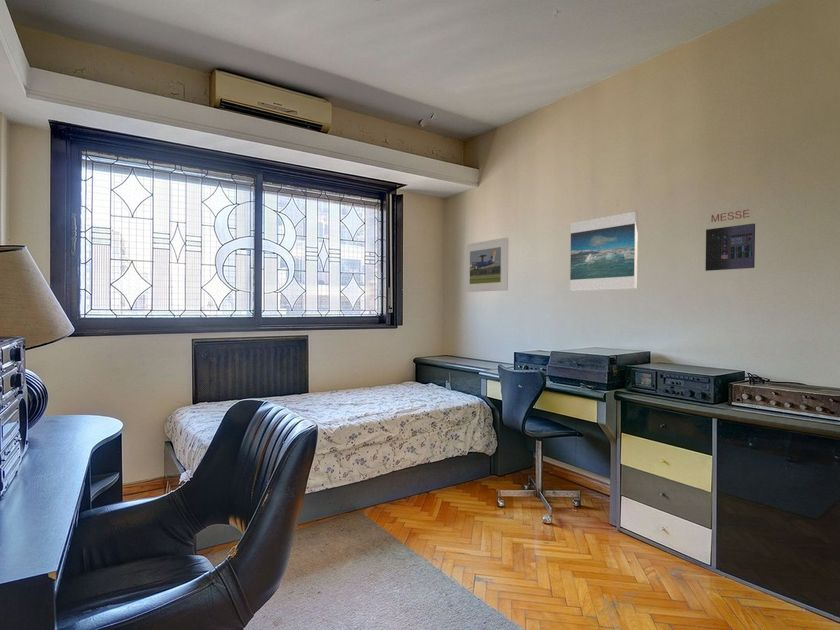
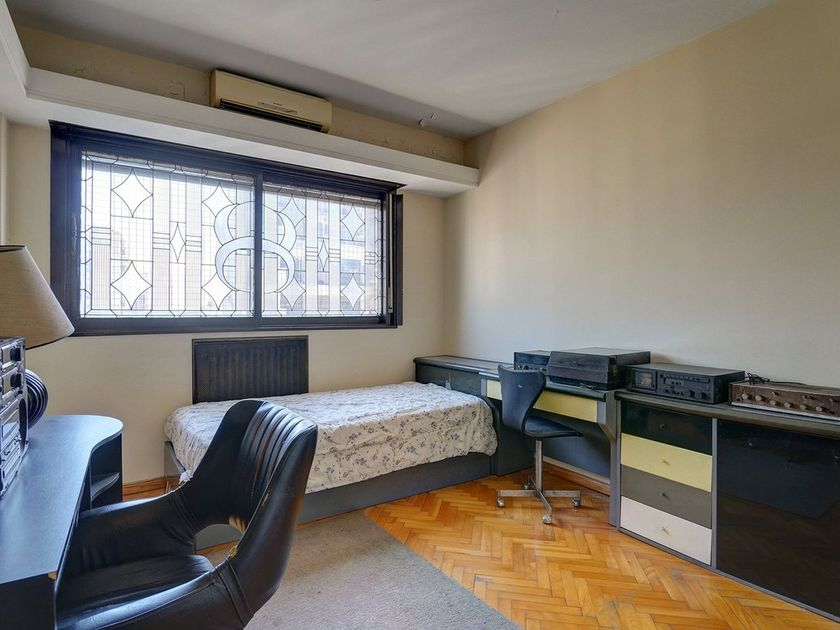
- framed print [463,236,509,293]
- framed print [569,210,639,292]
- album cover [705,209,756,272]
